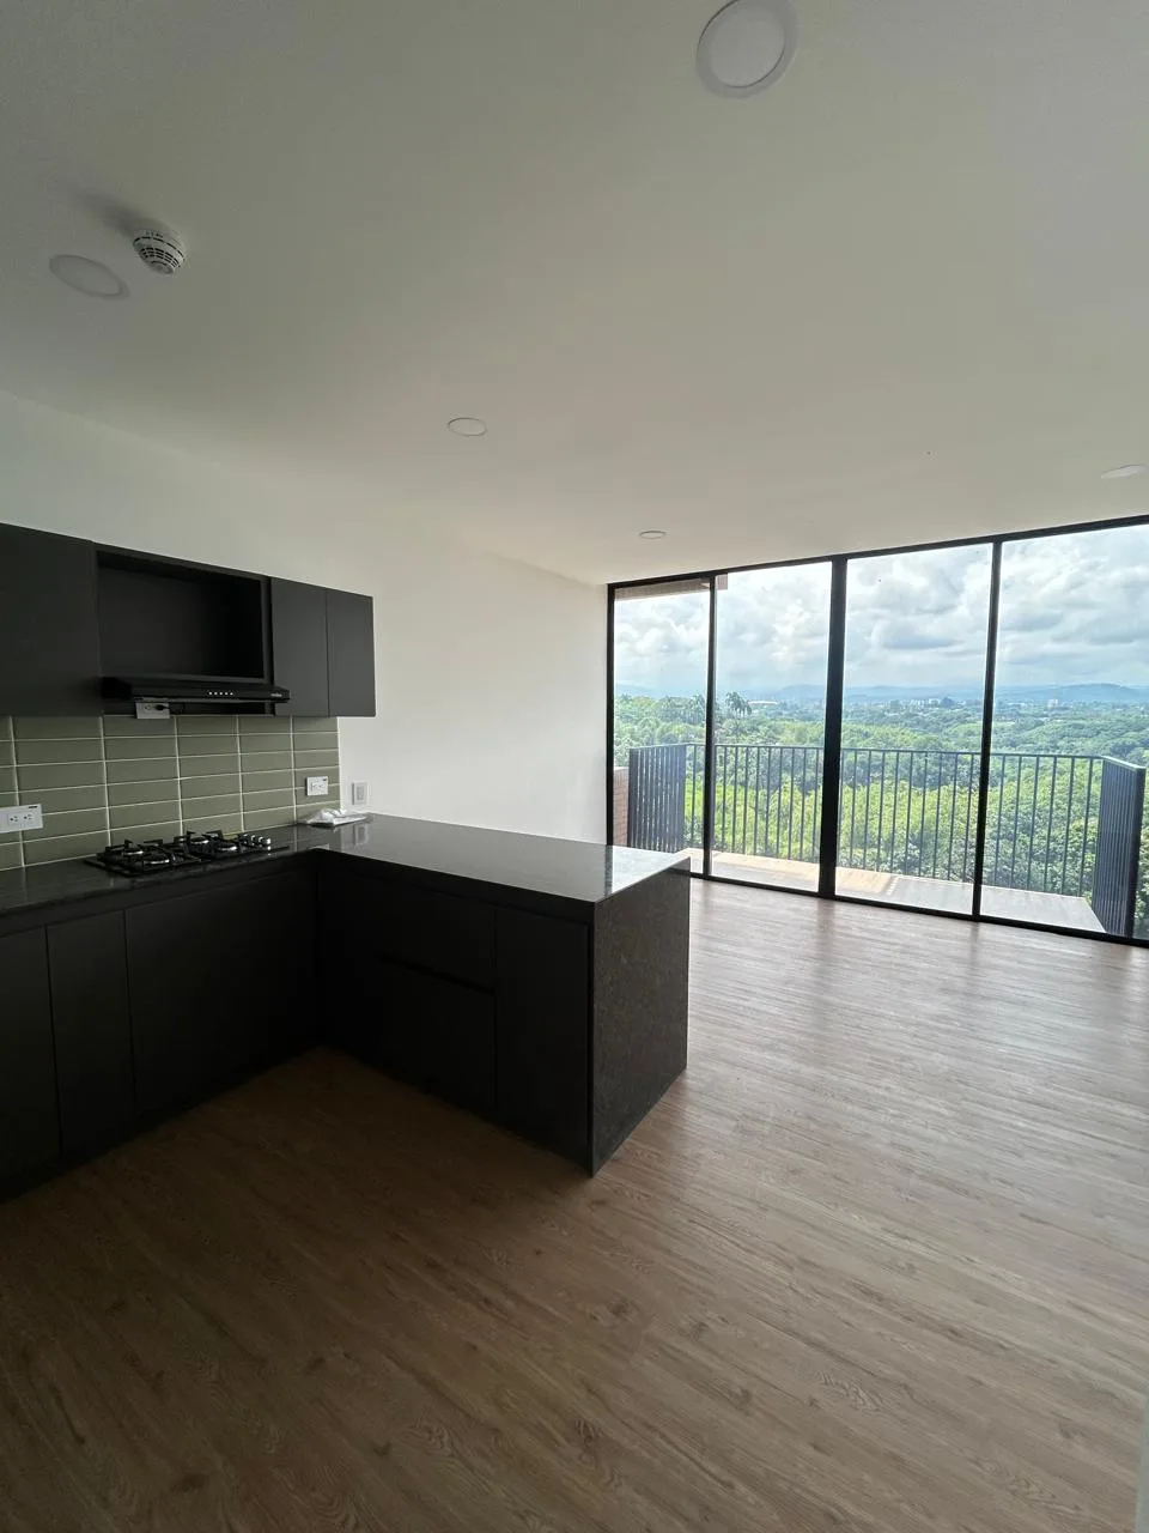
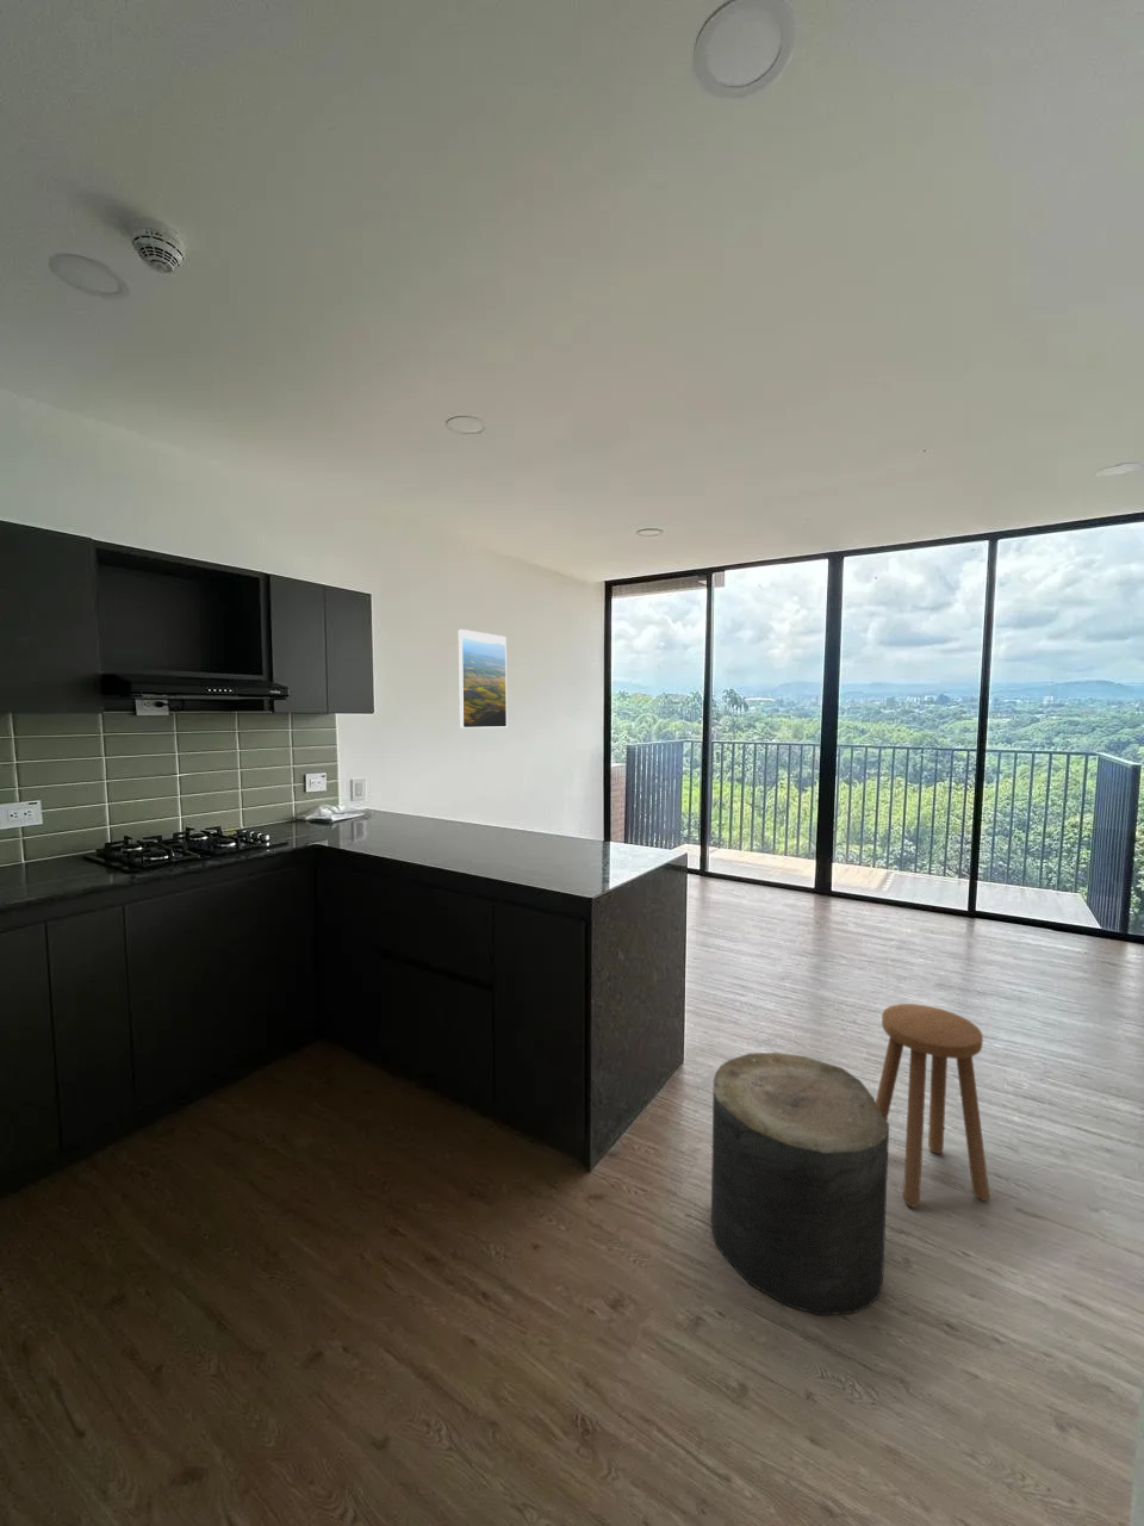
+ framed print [458,628,507,729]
+ stool [875,1002,990,1208]
+ stool [710,1051,890,1316]
